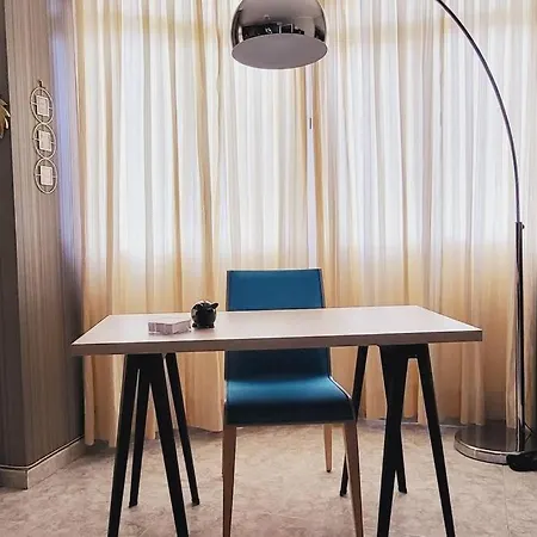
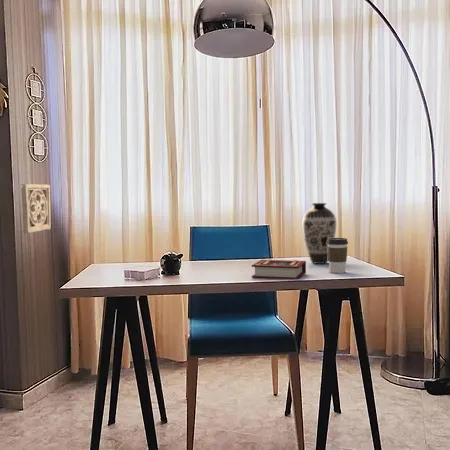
+ book [251,258,307,280]
+ decorative vase [301,202,337,265]
+ coffee cup [327,237,349,274]
+ wall ornament [20,183,52,235]
